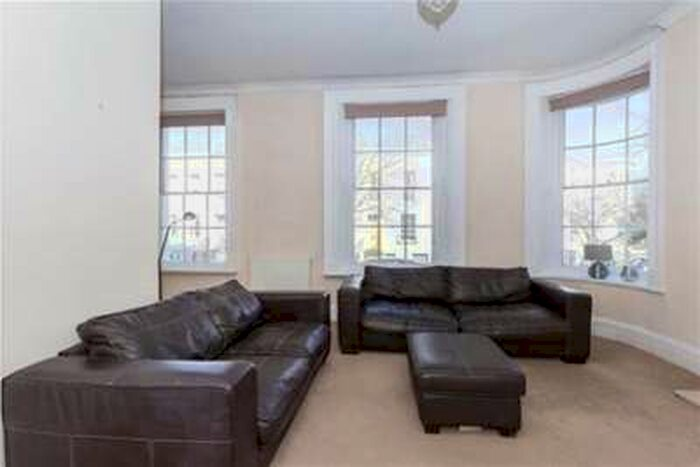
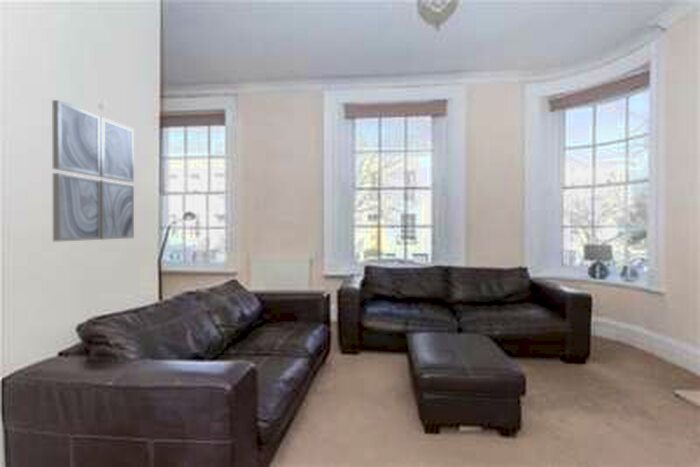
+ wall art [51,99,135,242]
